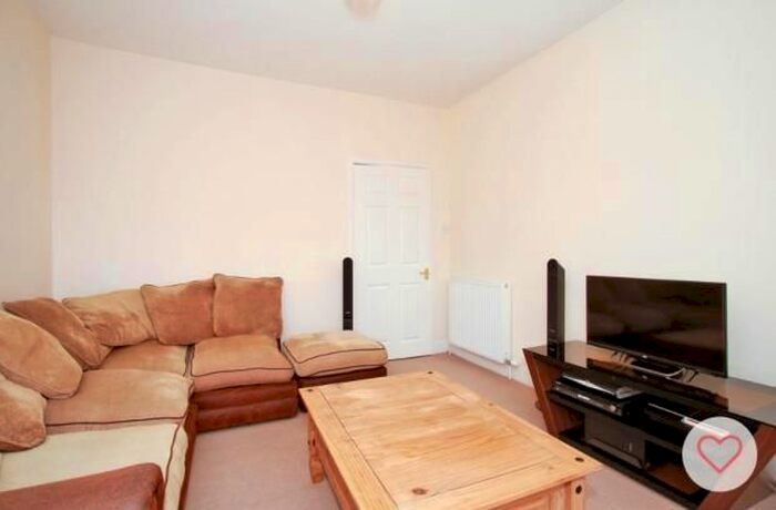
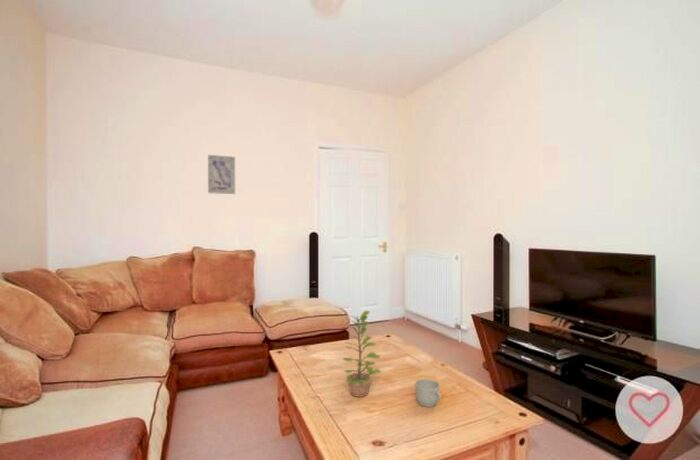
+ mug [415,378,442,408]
+ wall art [207,154,236,195]
+ plant [342,310,382,398]
